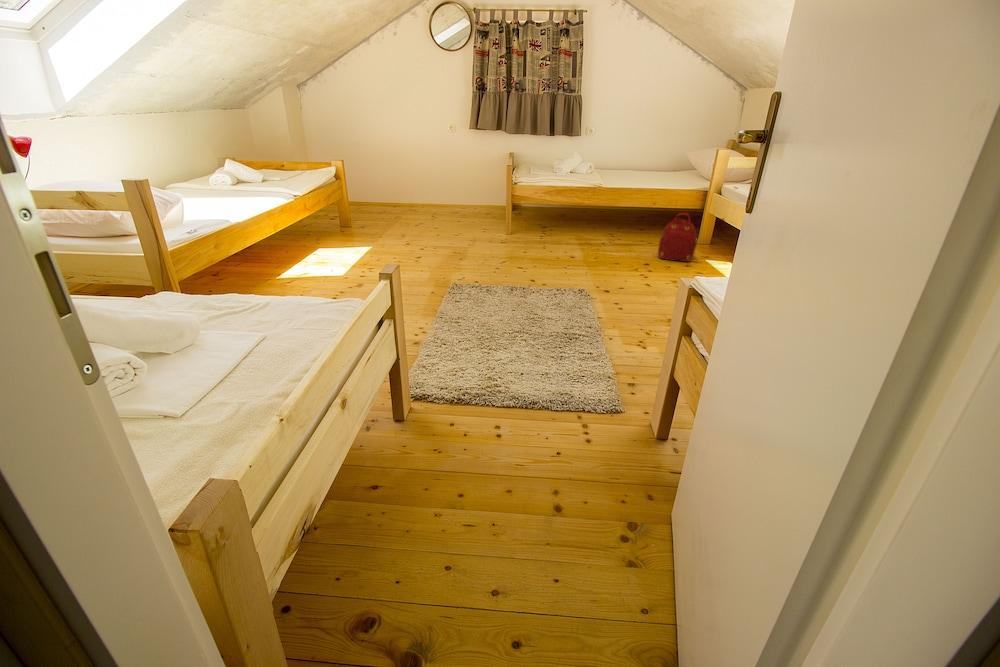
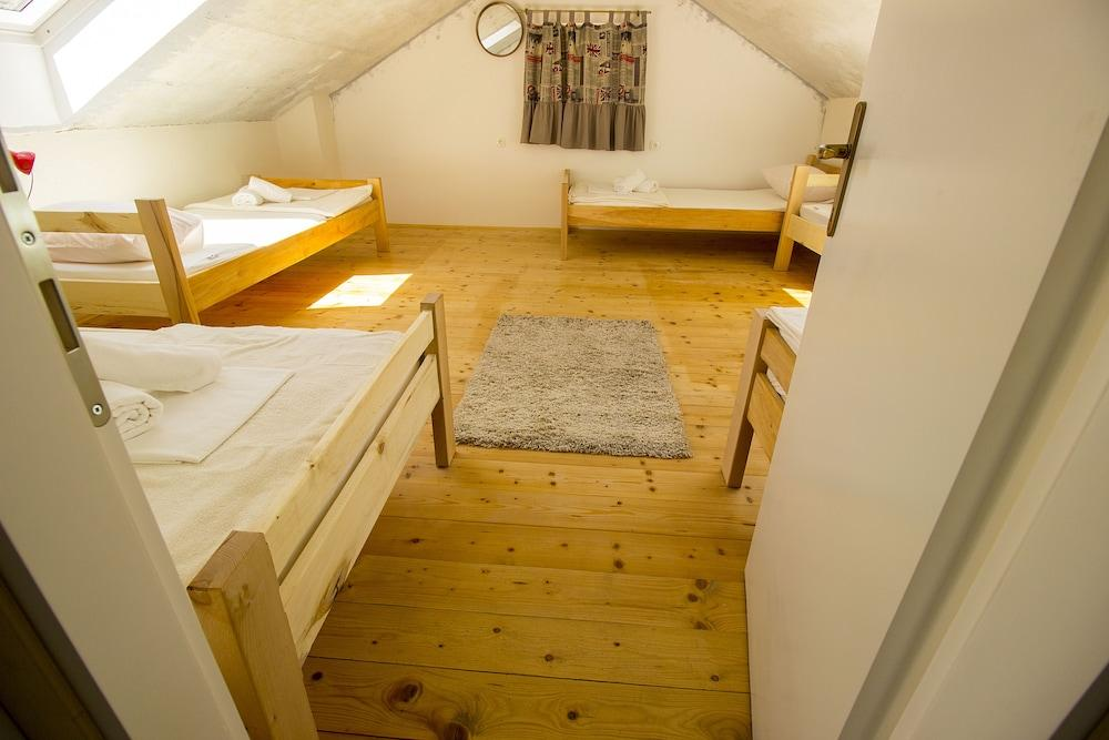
- backpack [657,212,698,263]
